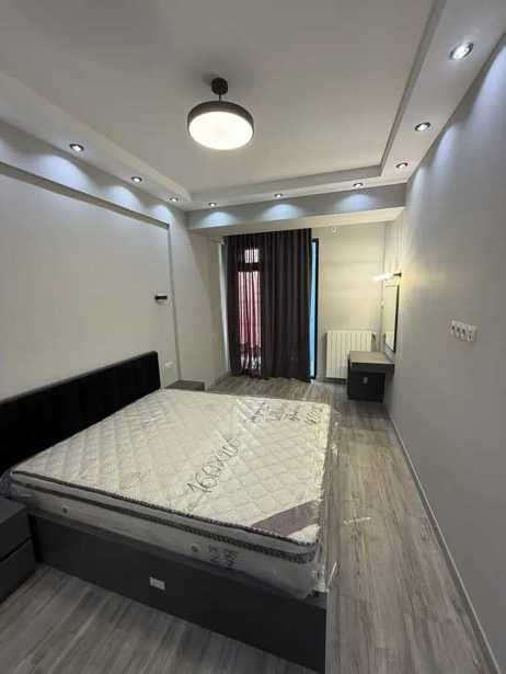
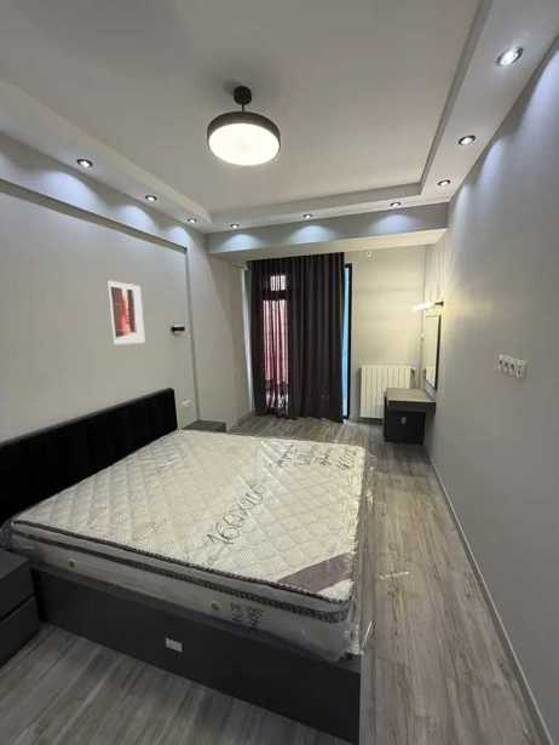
+ wall art [106,279,146,346]
